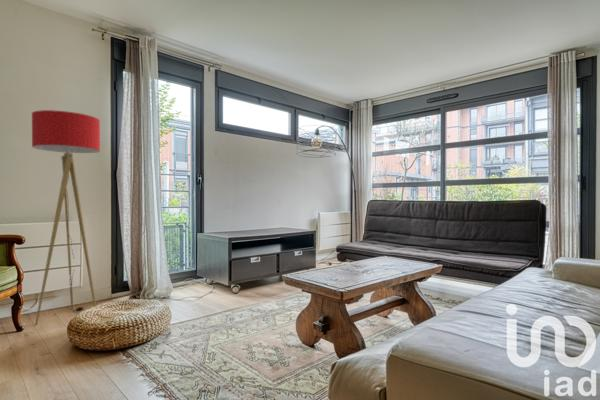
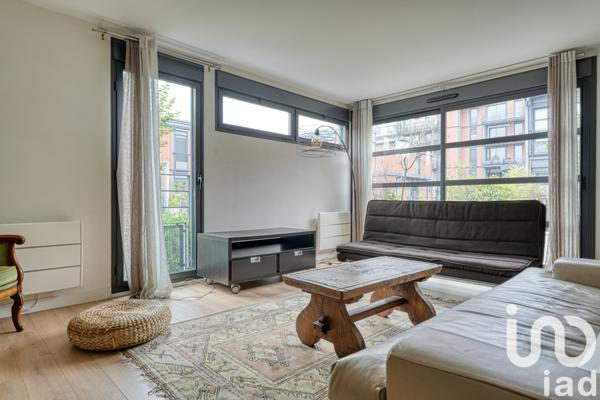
- floor lamp [31,109,101,326]
